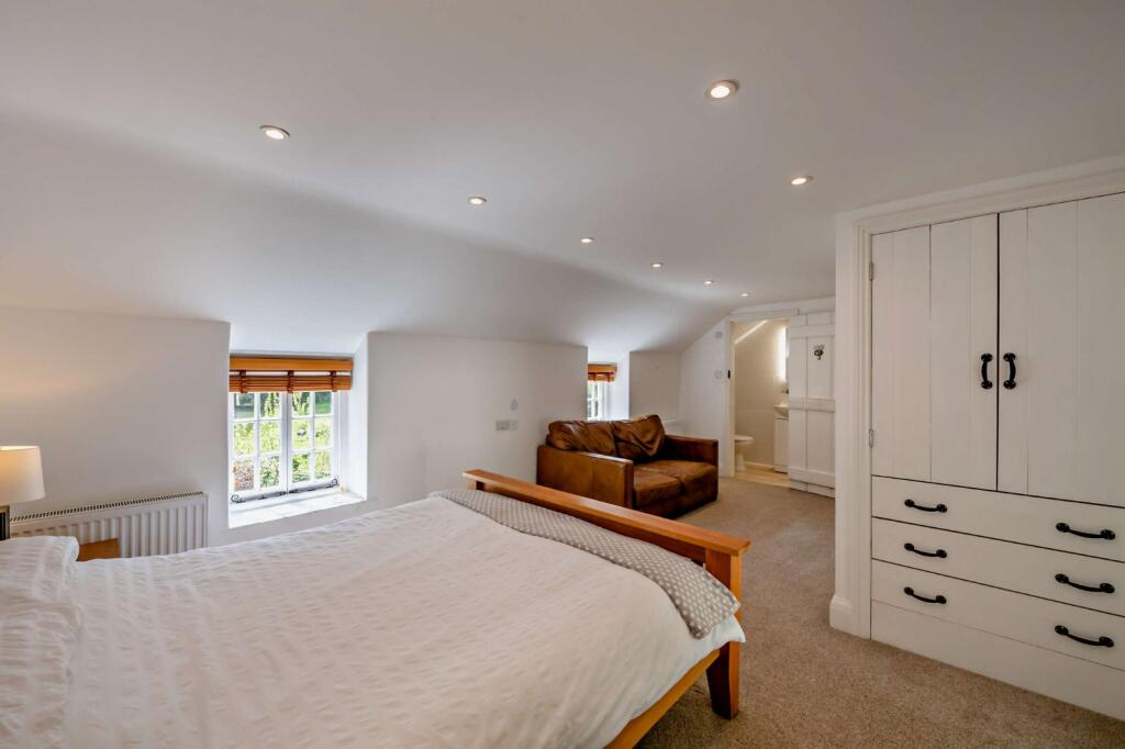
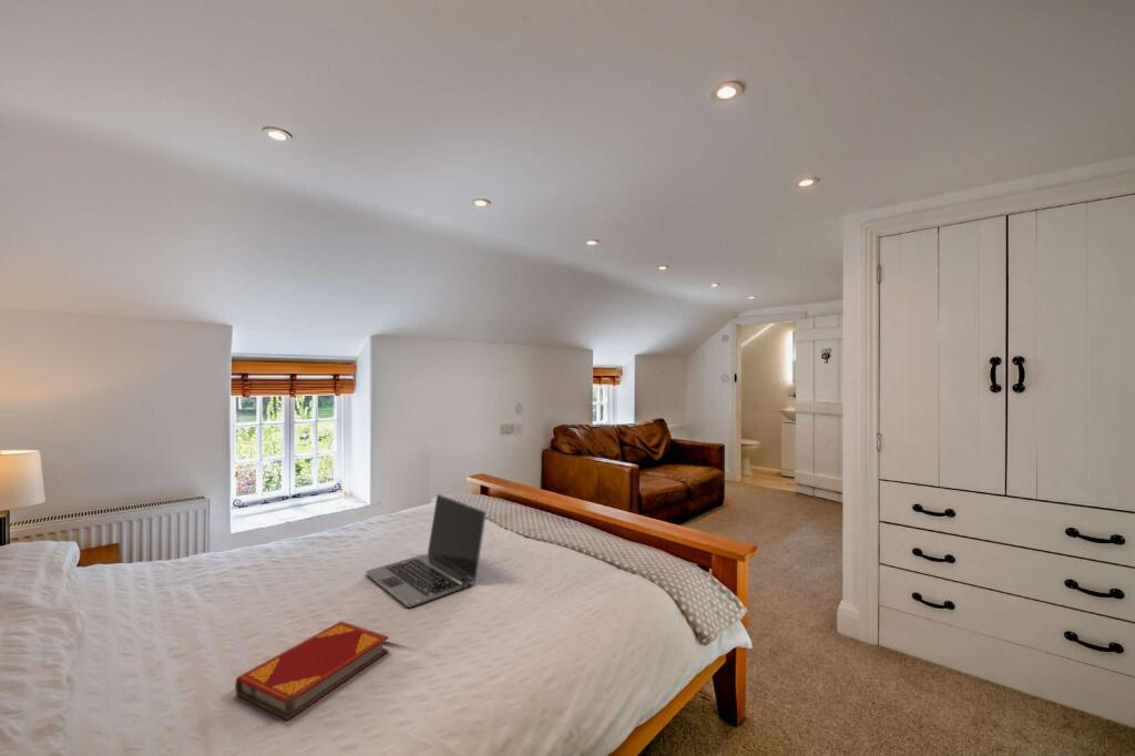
+ hardback book [234,621,390,721]
+ laptop [365,493,488,609]
